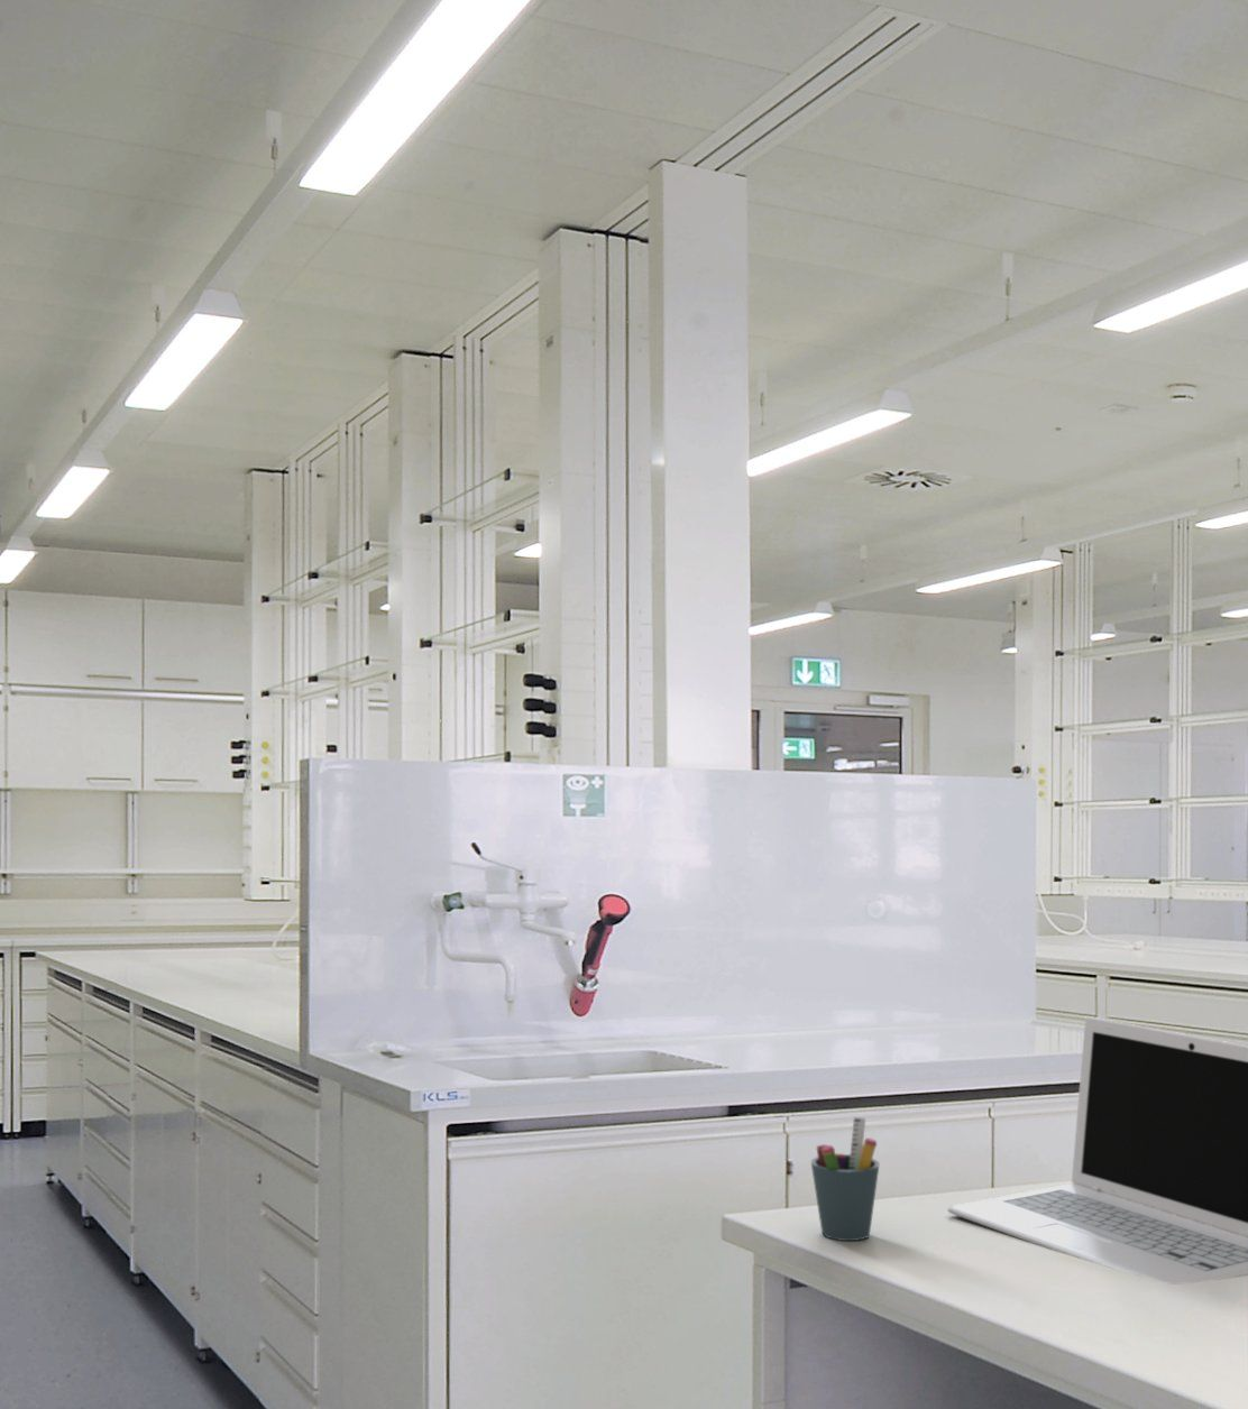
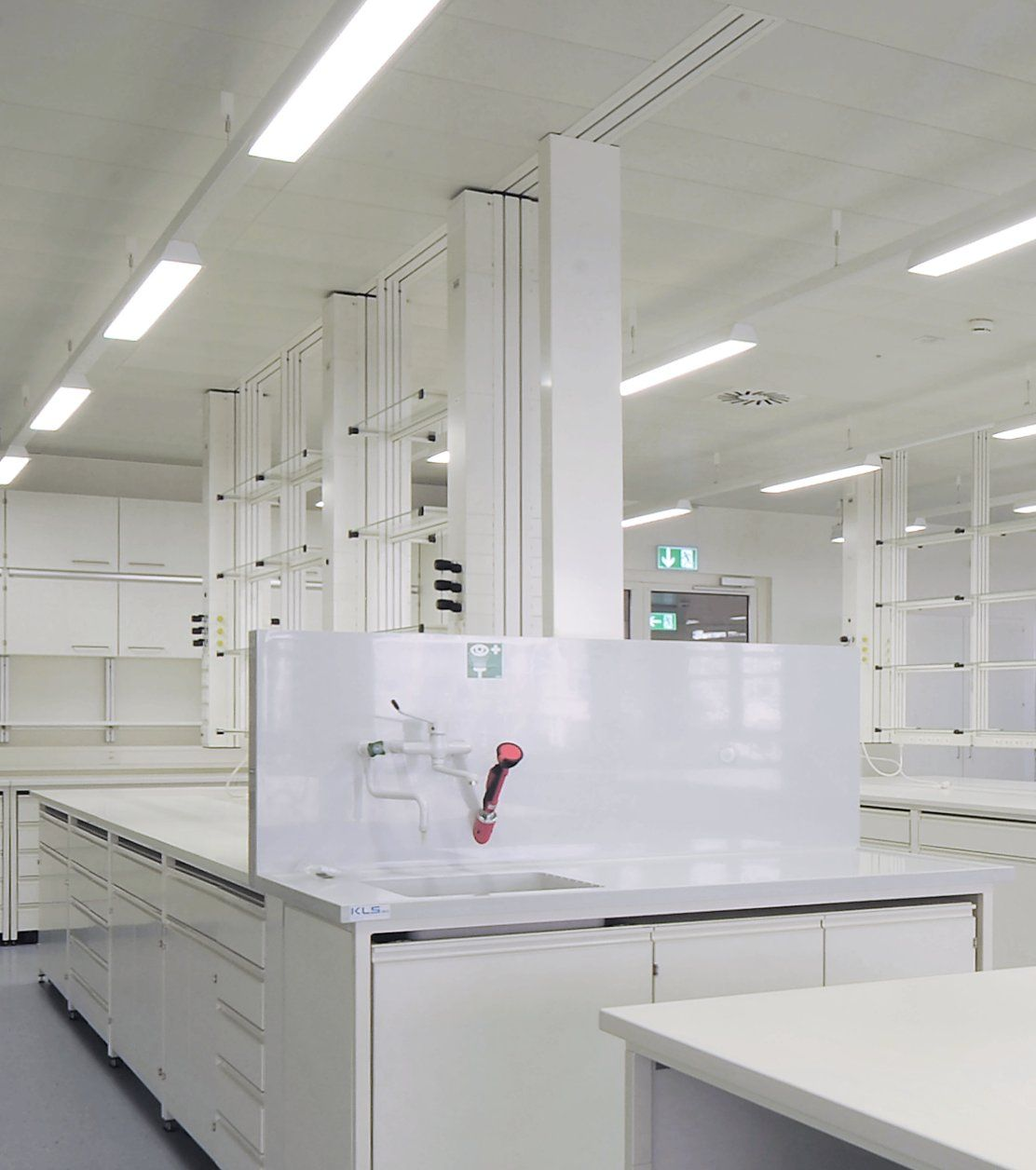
- laptop [946,1015,1248,1286]
- pen holder [811,1116,881,1242]
